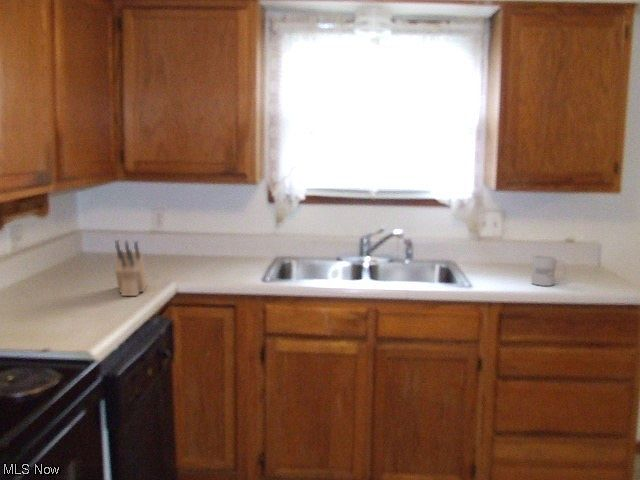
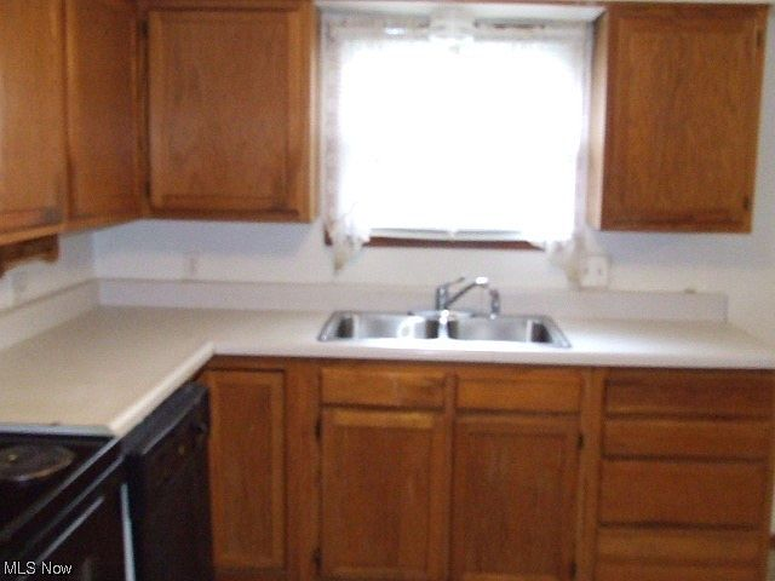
- mug [531,254,567,287]
- knife block [114,239,148,297]
